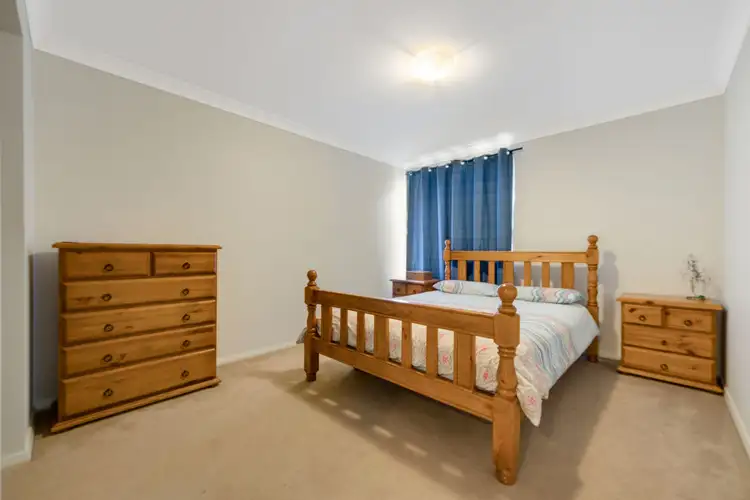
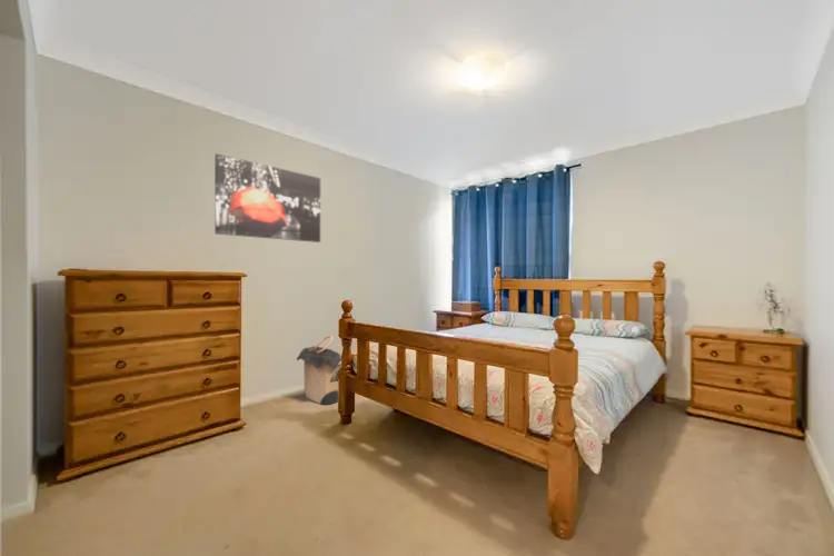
+ laundry hamper [296,335,342,406]
+ wall art [214,152,321,244]
